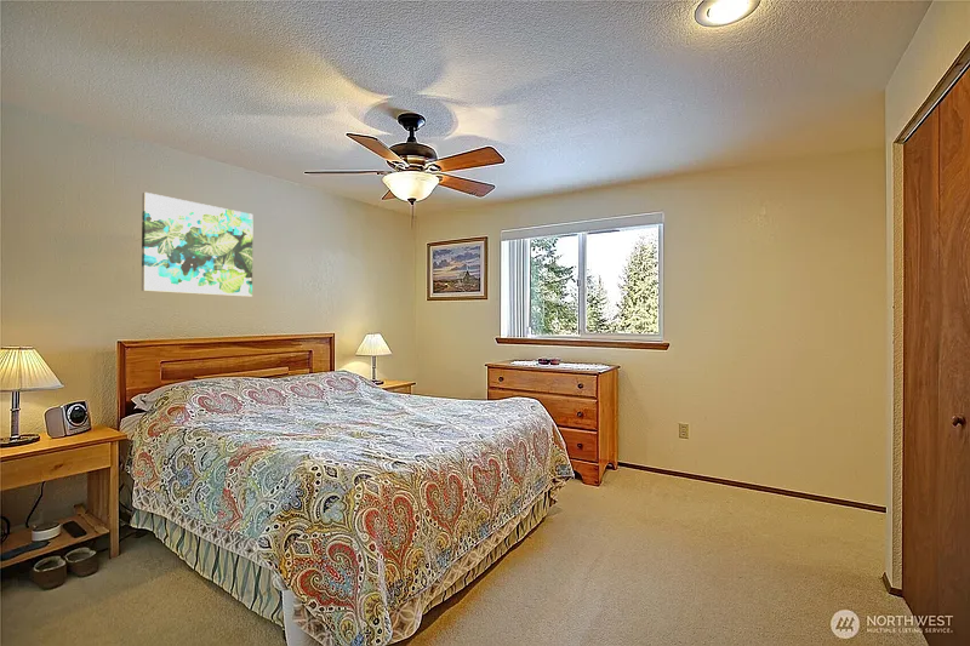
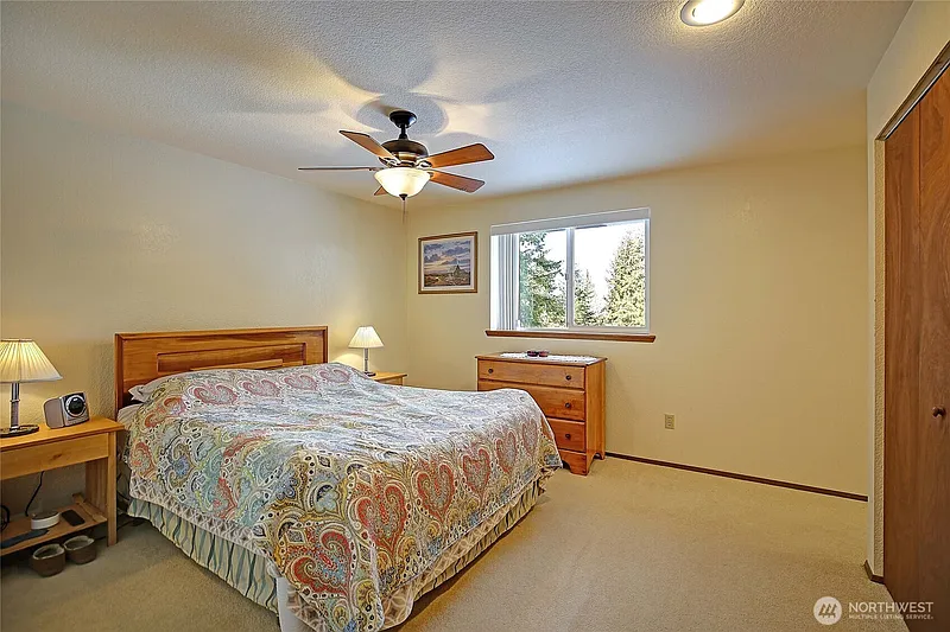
- wall art [141,191,255,298]
